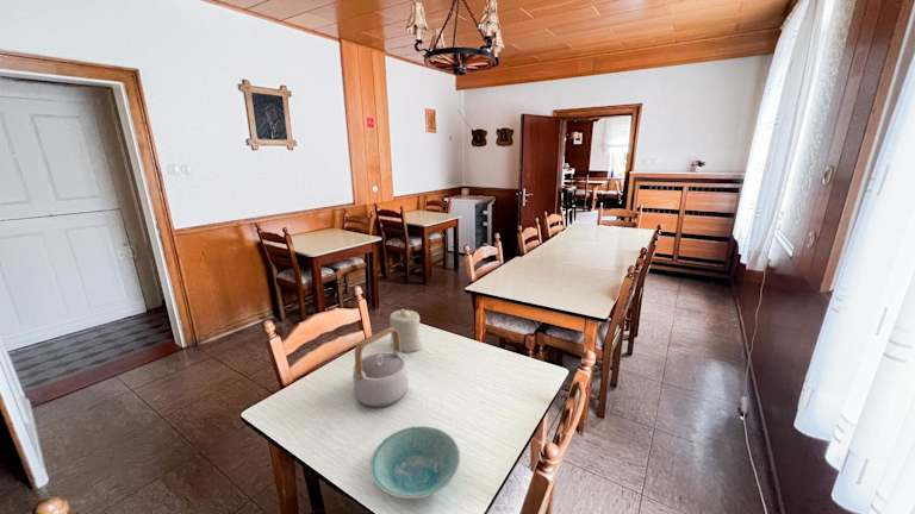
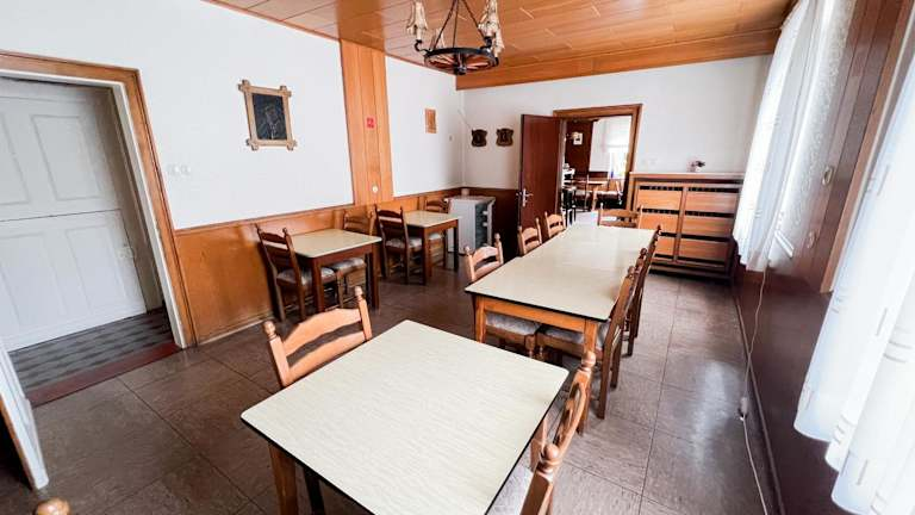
- bowl [369,425,461,500]
- teapot [353,326,410,408]
- candle [388,307,423,353]
